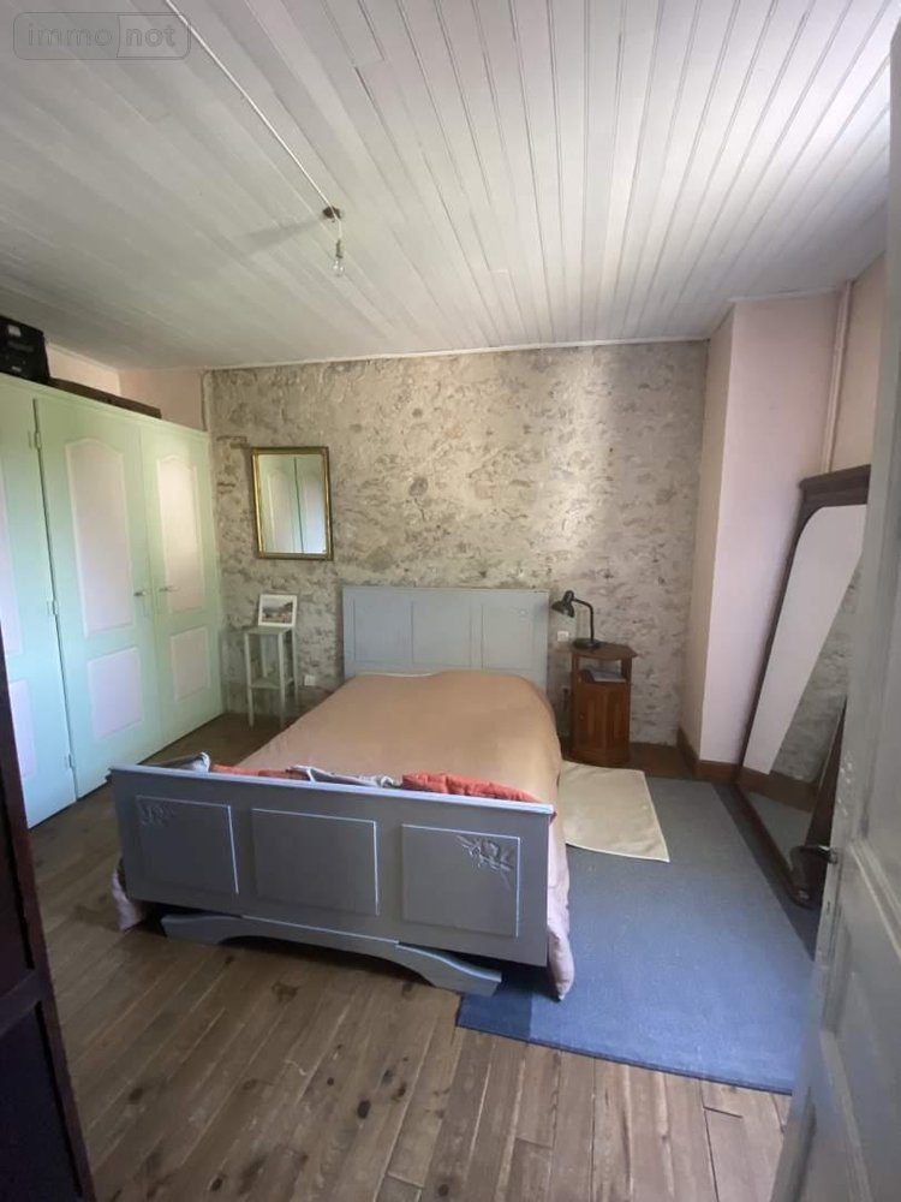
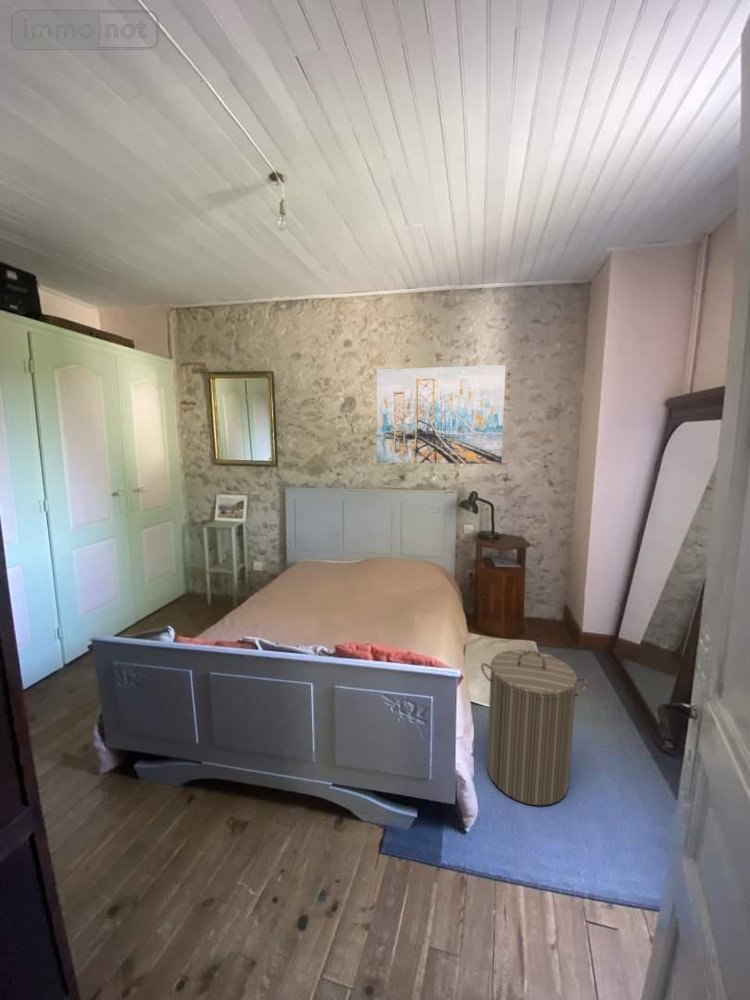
+ laundry hamper [480,649,588,807]
+ wall art [376,364,507,465]
